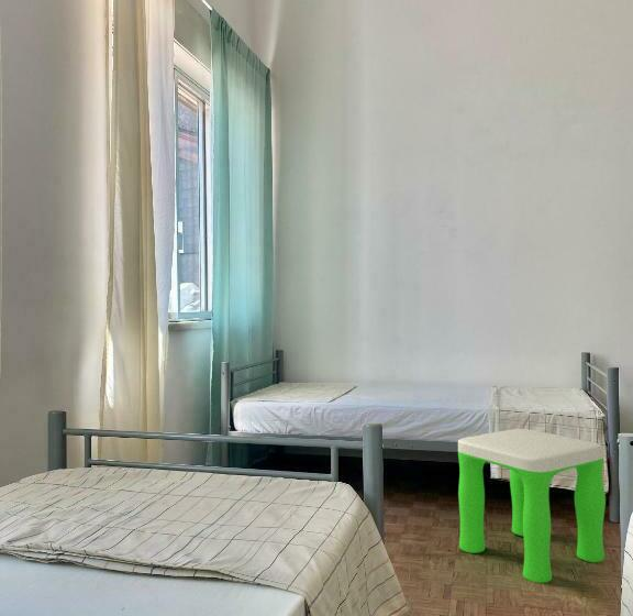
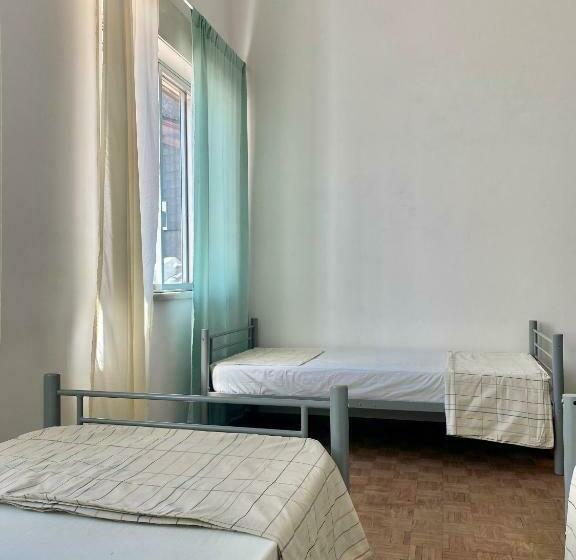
- stool [457,428,607,584]
